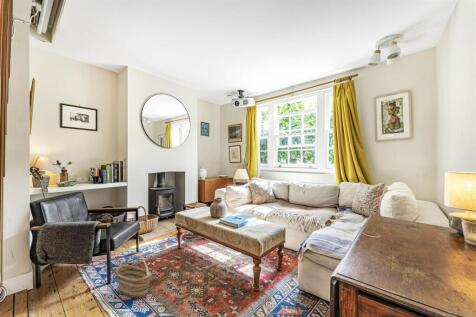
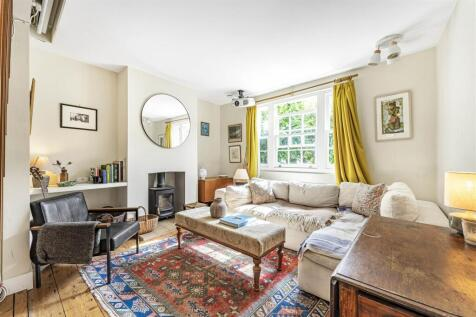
- basket [115,250,152,299]
